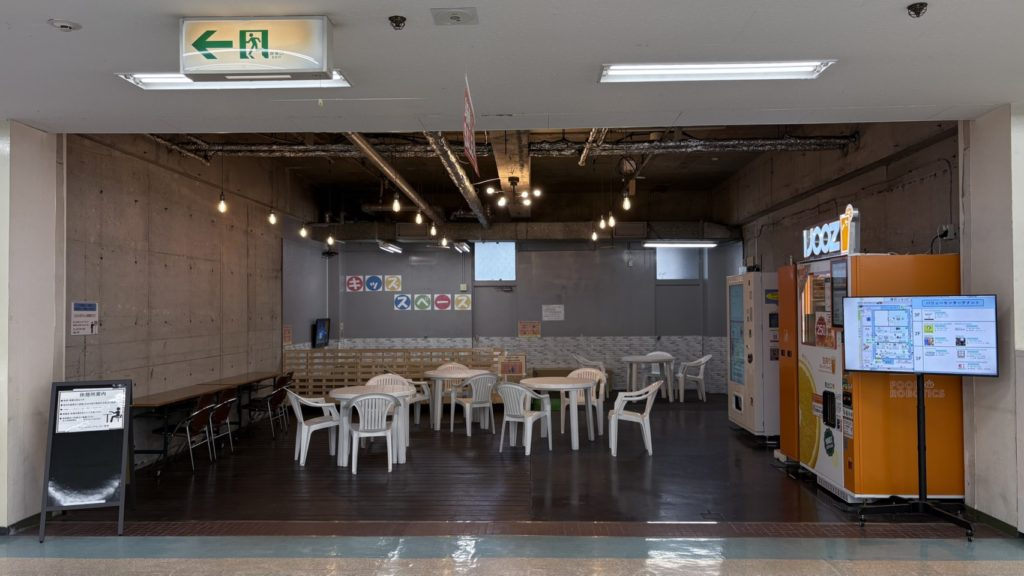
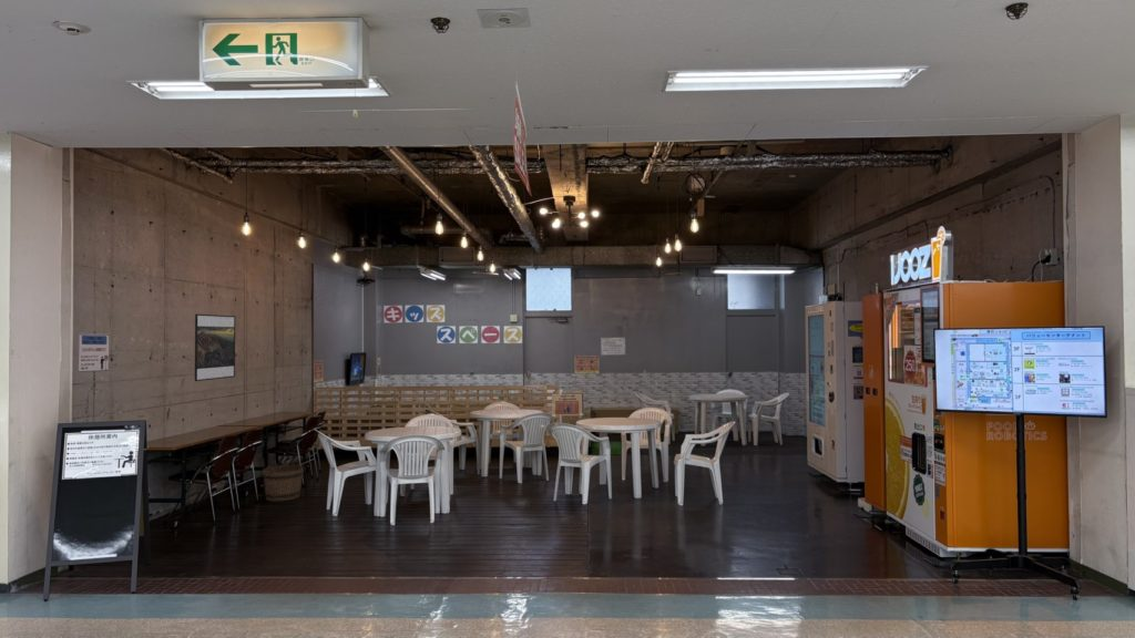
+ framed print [194,313,236,382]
+ bucket [262,459,305,502]
